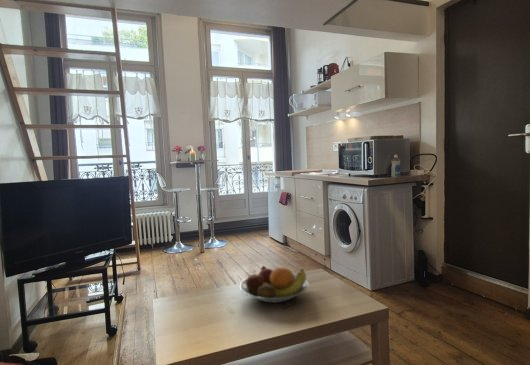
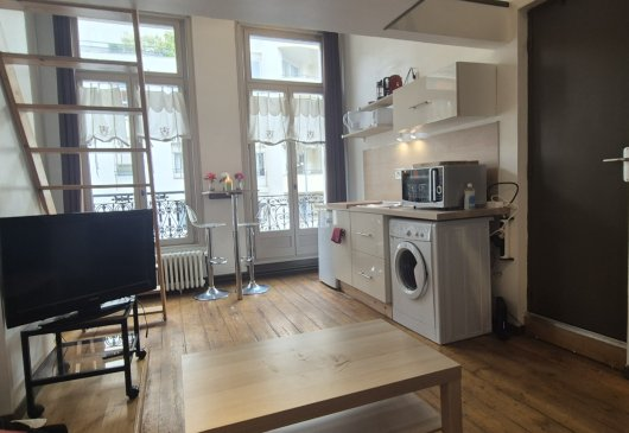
- fruit bowl [239,265,310,304]
